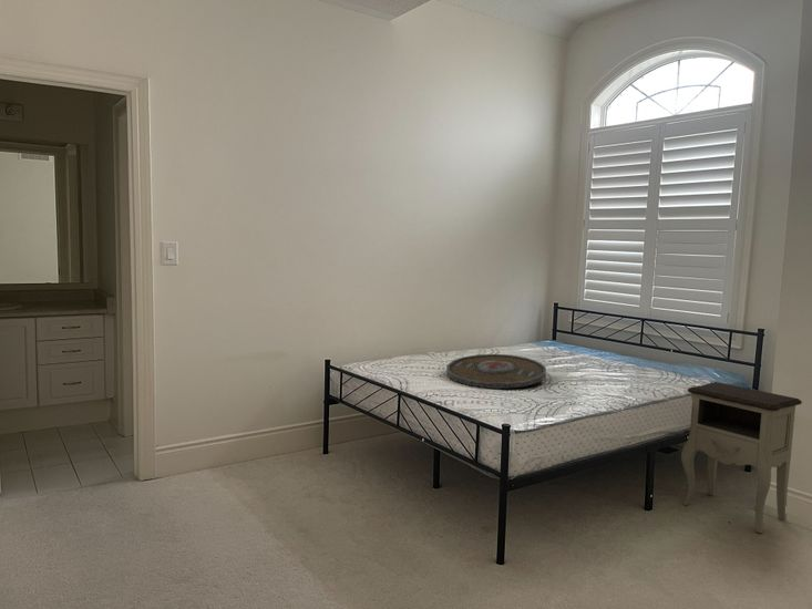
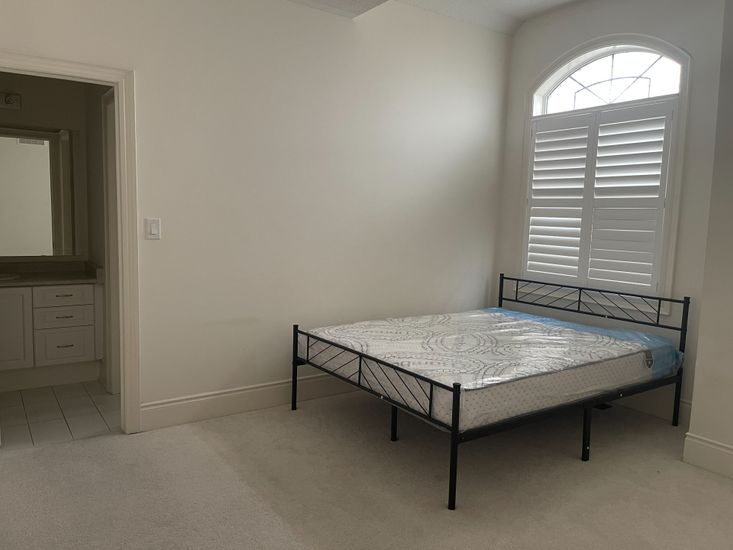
- nightstand [680,381,803,534]
- serving tray [445,353,547,390]
